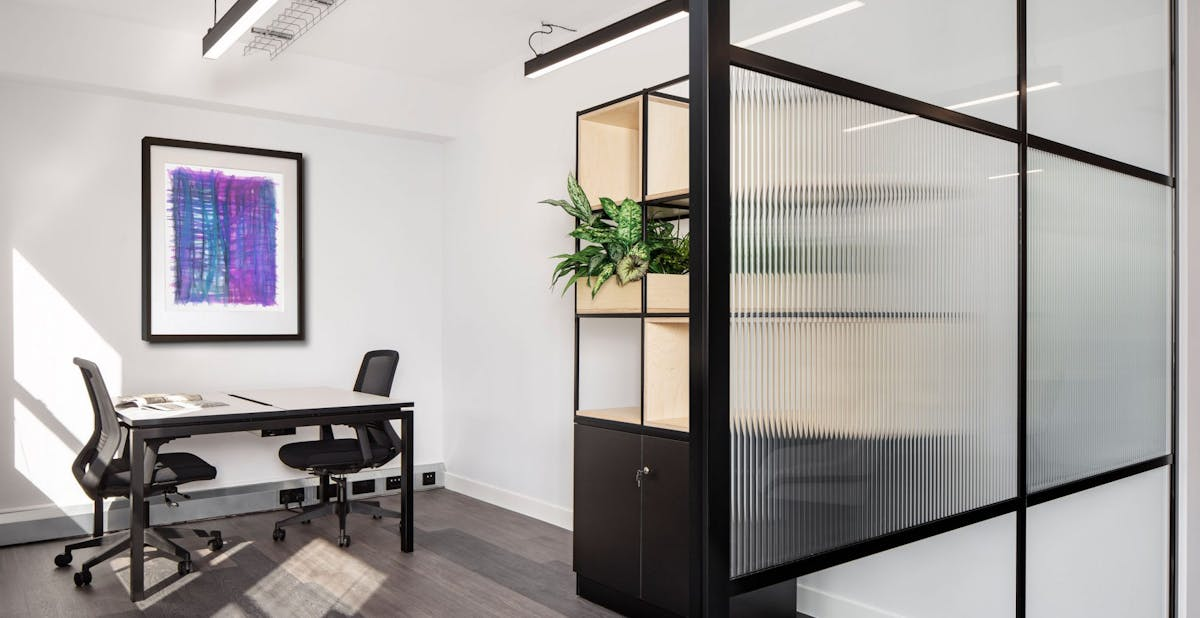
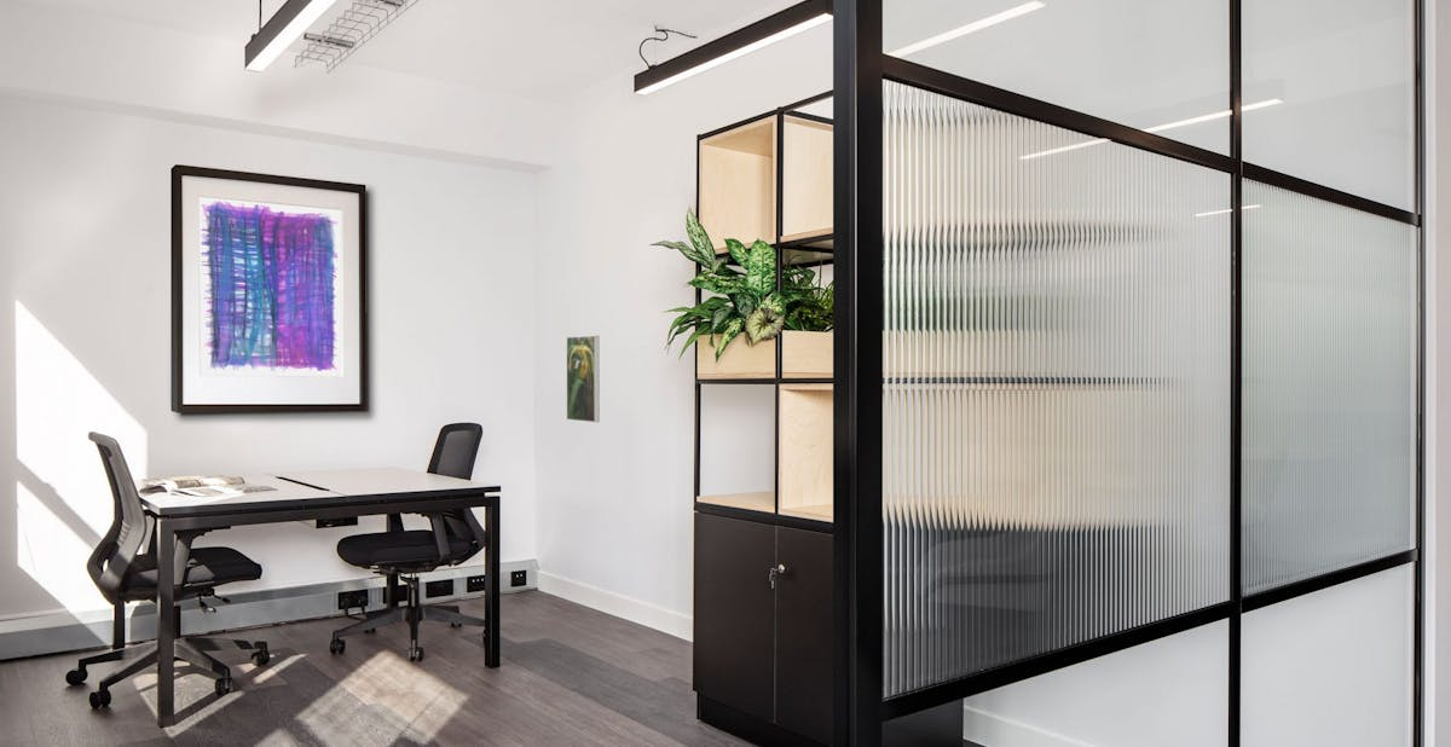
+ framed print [566,335,601,423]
